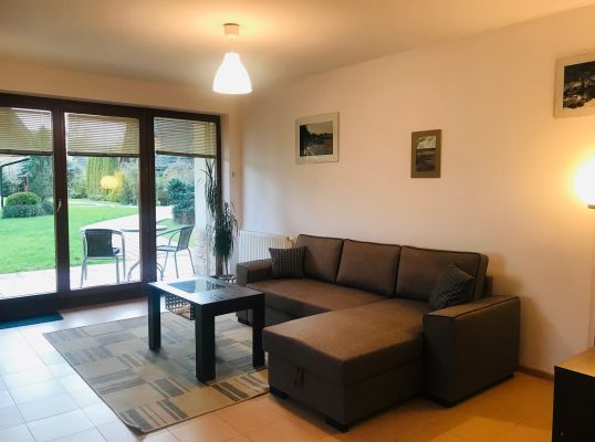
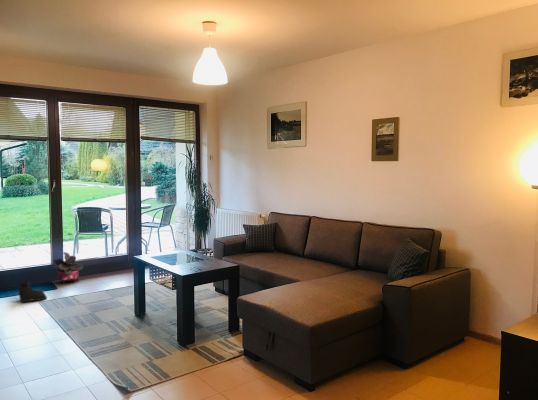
+ potted plant [52,251,84,284]
+ boots [16,280,48,303]
